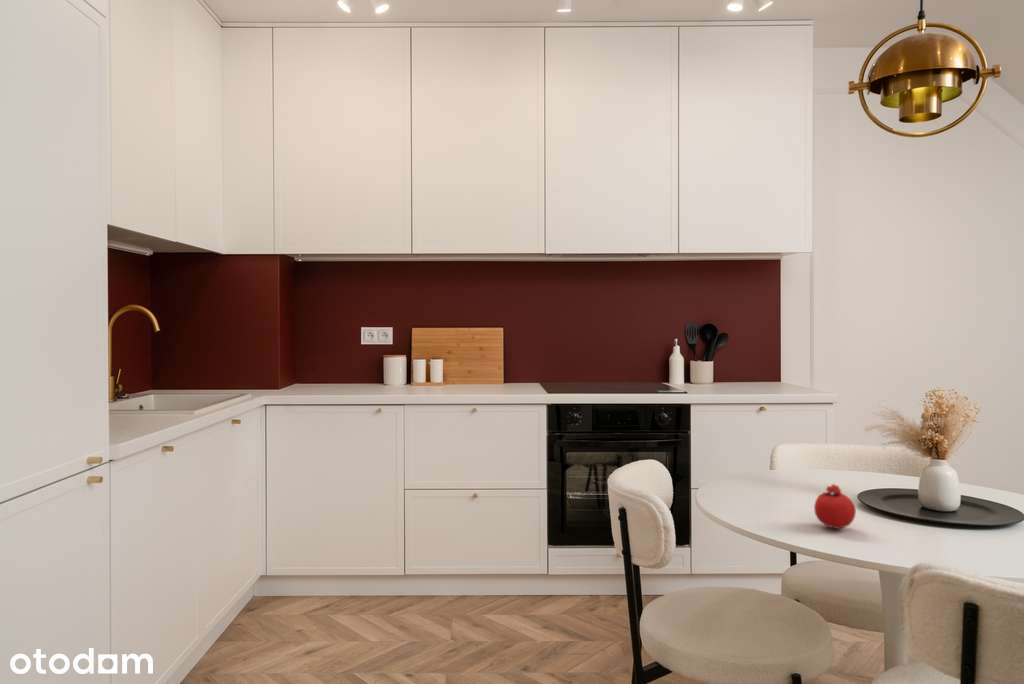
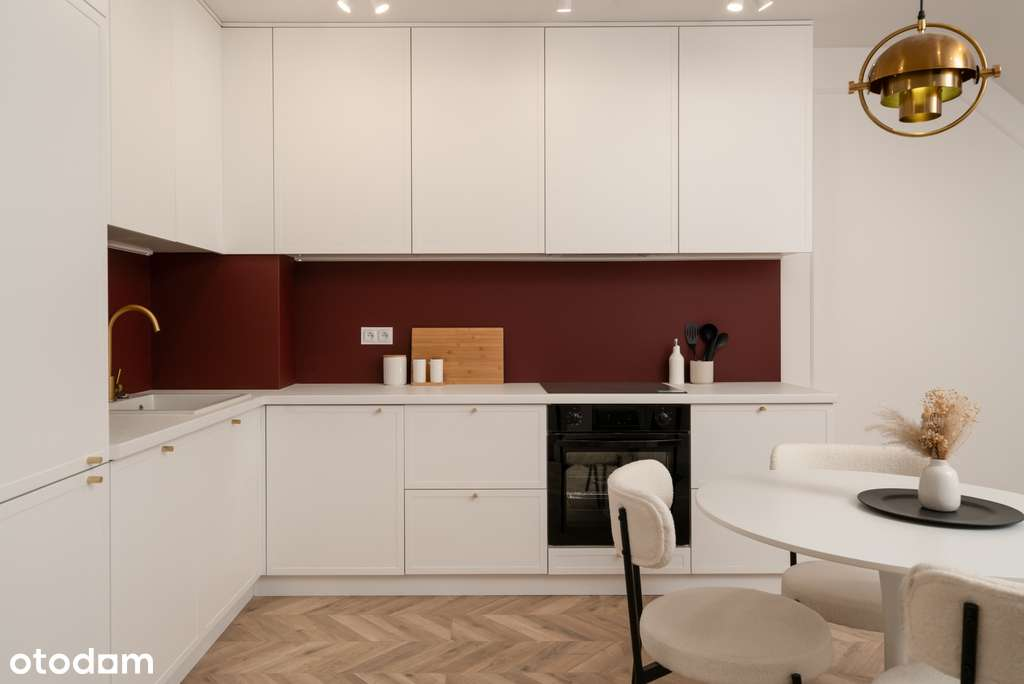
- fruit [813,483,857,530]
